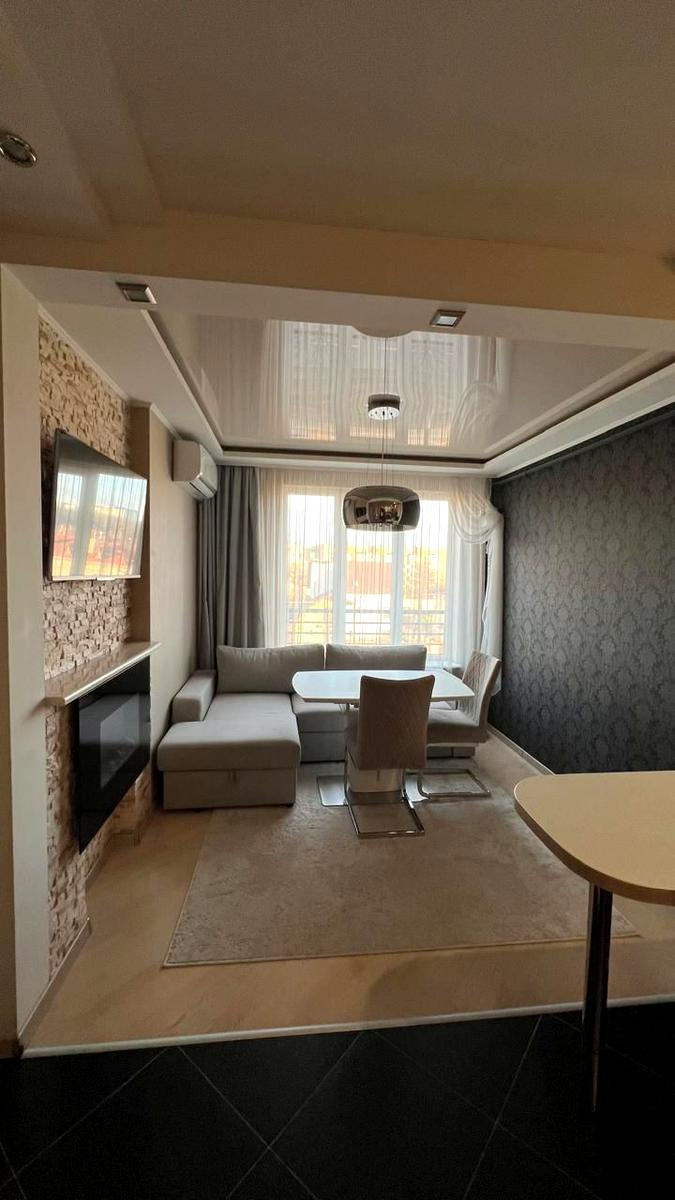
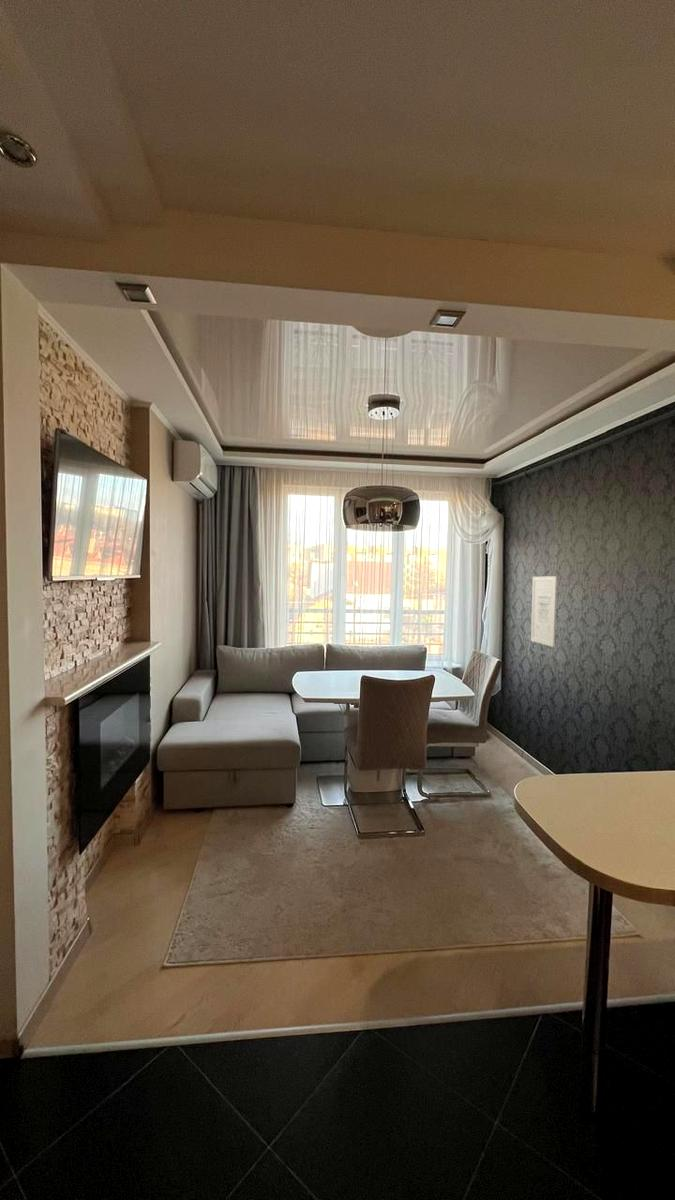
+ wall art [530,575,558,648]
